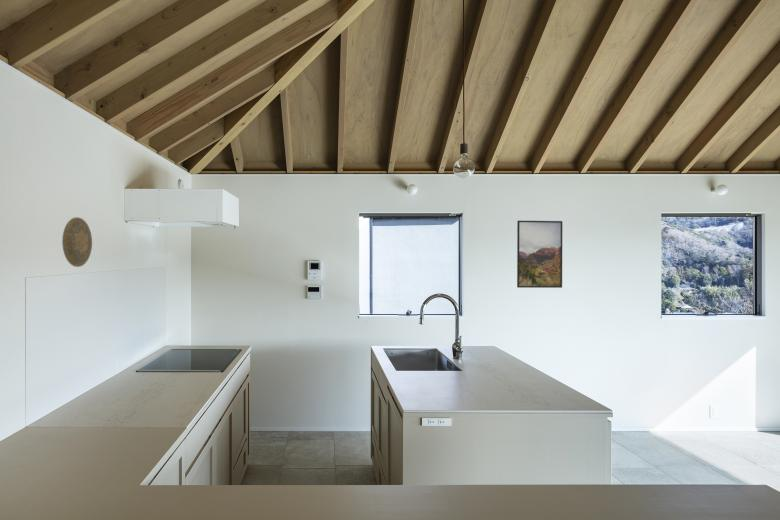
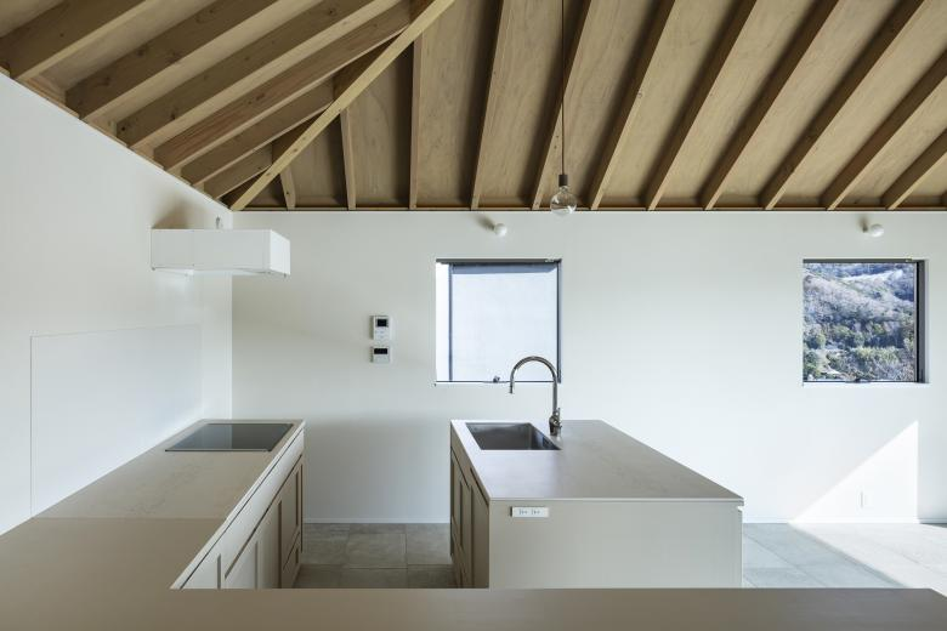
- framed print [516,220,563,289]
- decorative plate [61,216,93,268]
